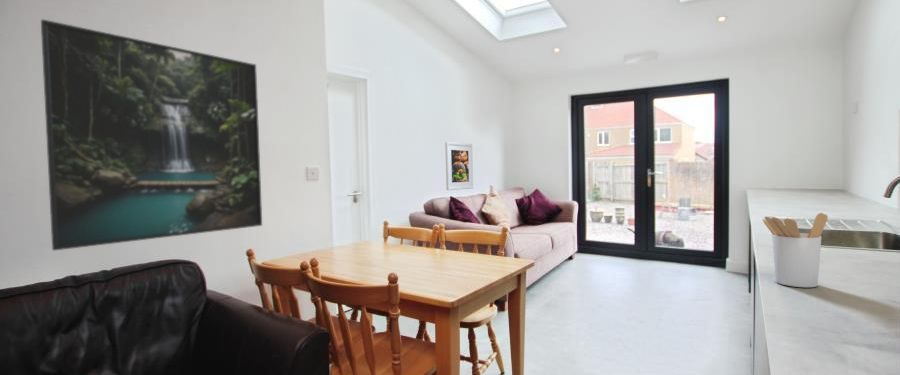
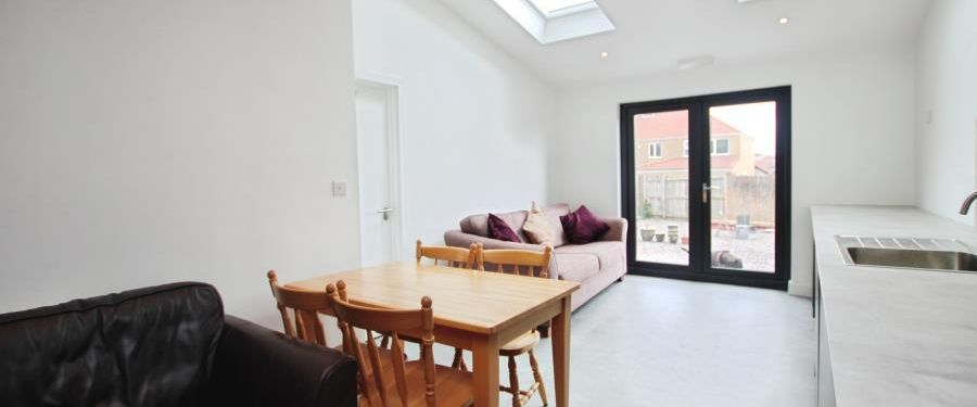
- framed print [444,141,474,191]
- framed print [40,18,263,251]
- utensil holder [761,212,829,288]
